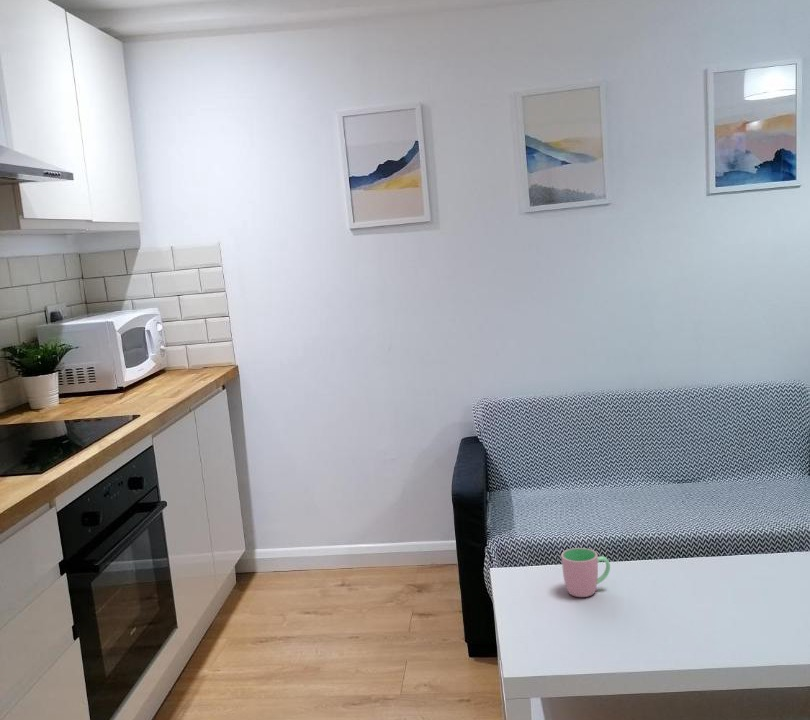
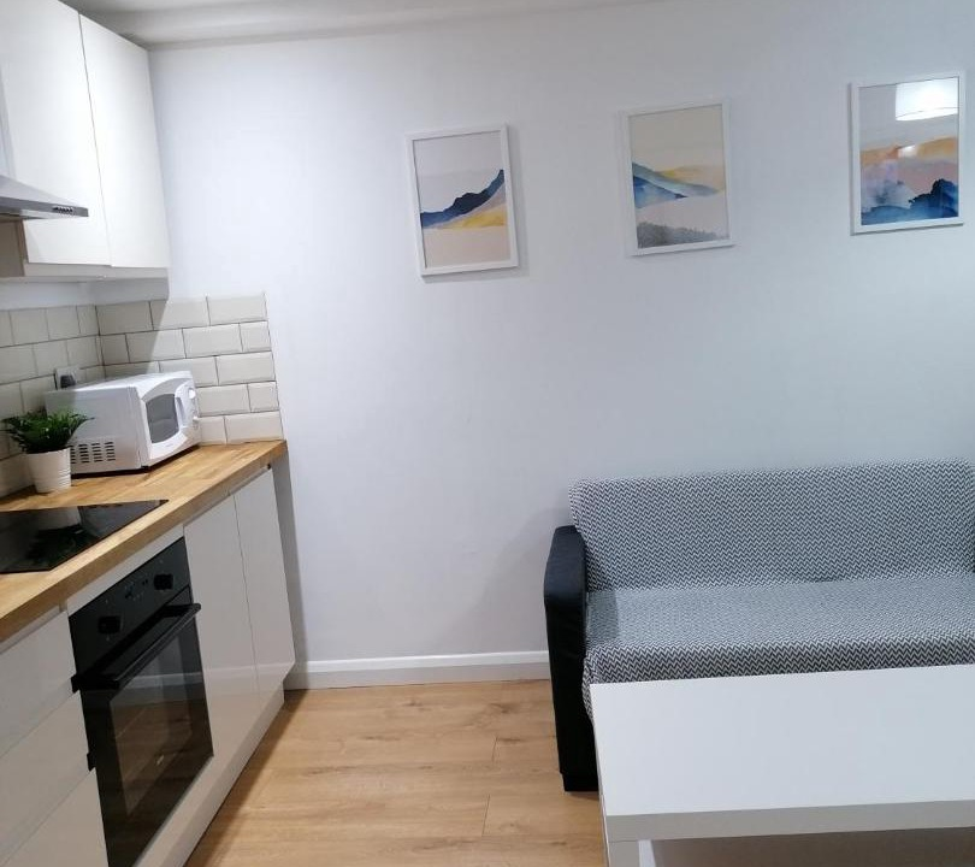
- cup [560,547,611,598]
